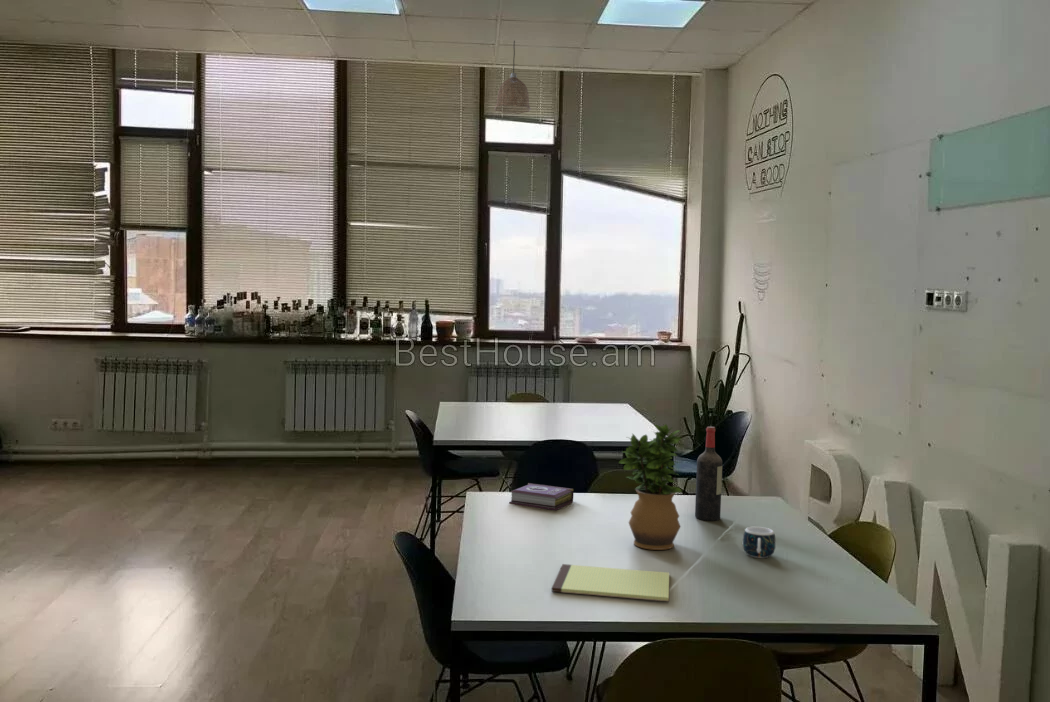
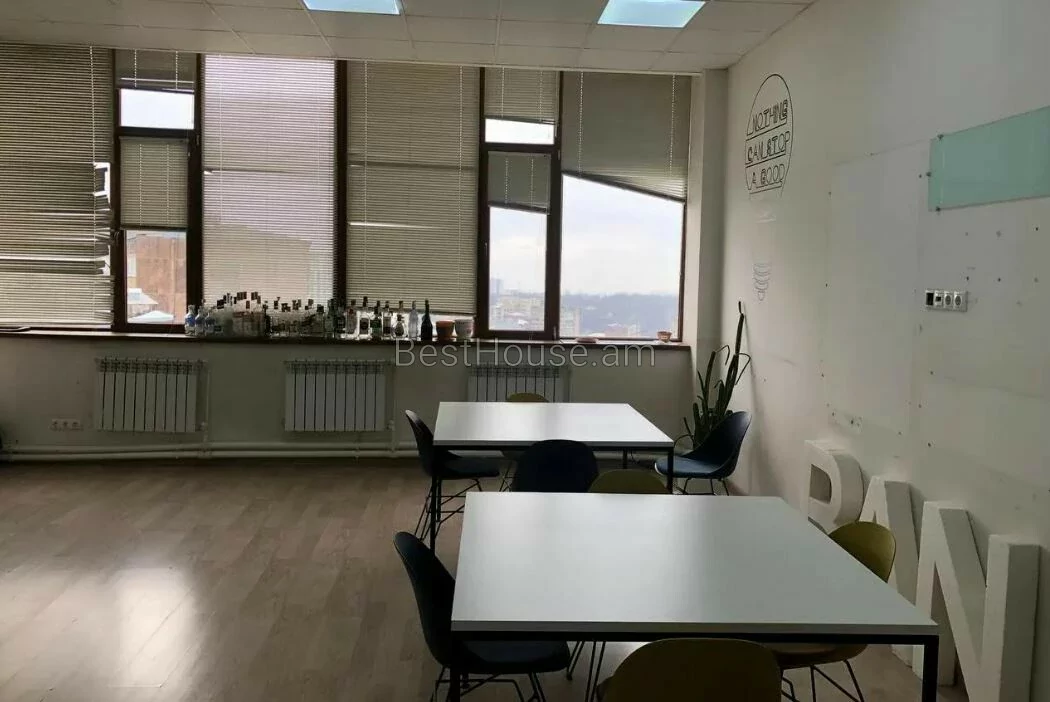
- mug [742,526,777,559]
- pendant lamp [493,39,532,115]
- book [508,482,574,511]
- notepad [551,563,670,602]
- potted plant [618,423,683,551]
- wine bottle [694,426,723,522]
